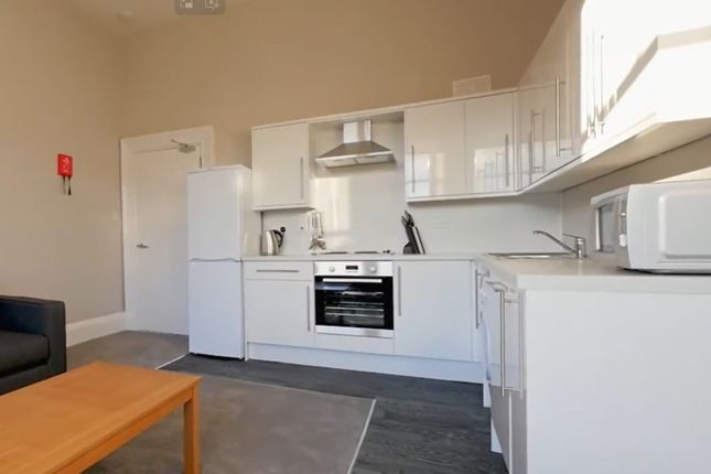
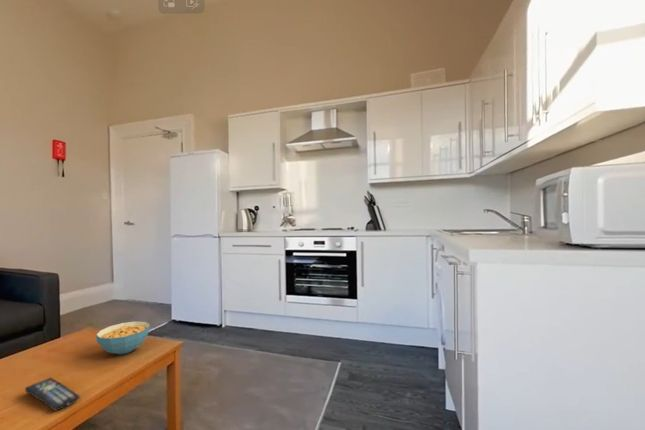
+ remote control [24,377,81,412]
+ cereal bowl [95,320,151,355]
